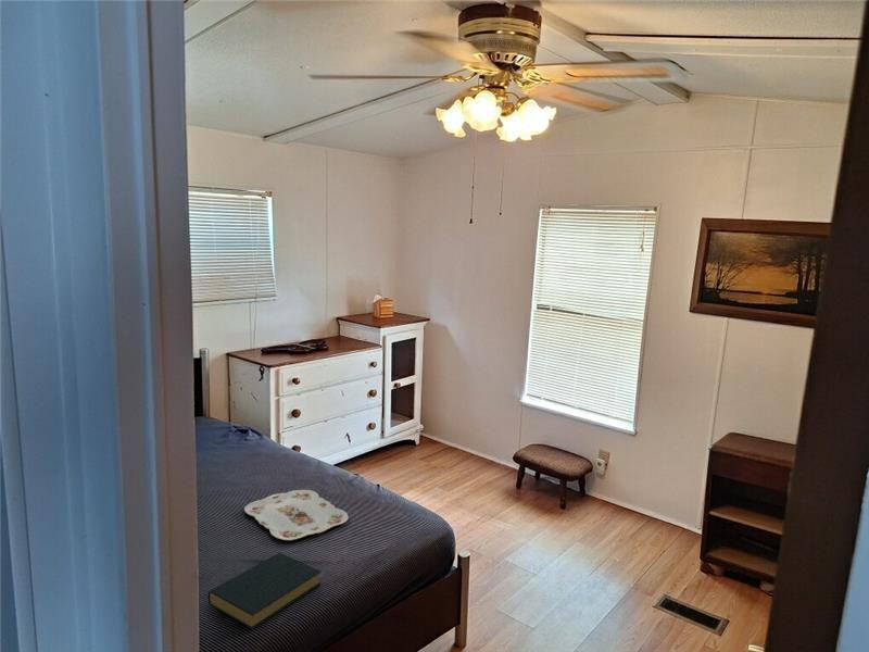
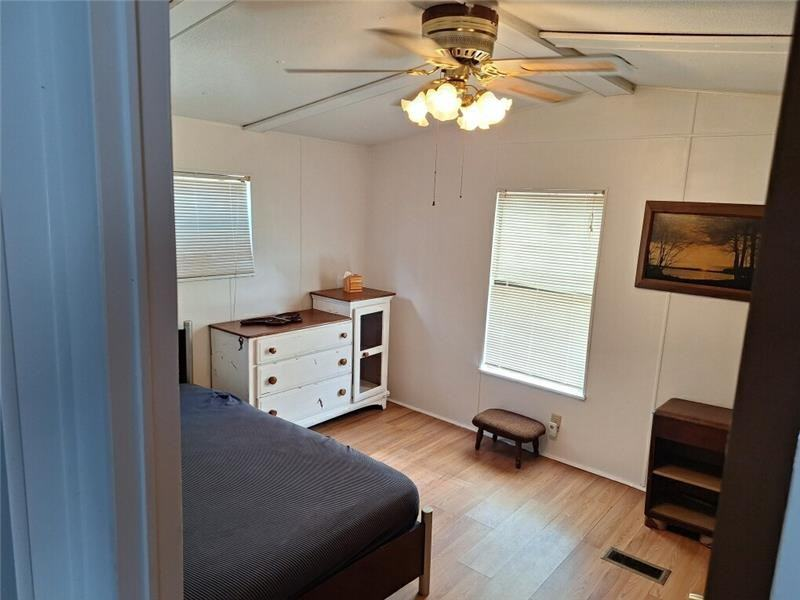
- hardback book [207,552,323,630]
- serving tray [243,489,350,541]
